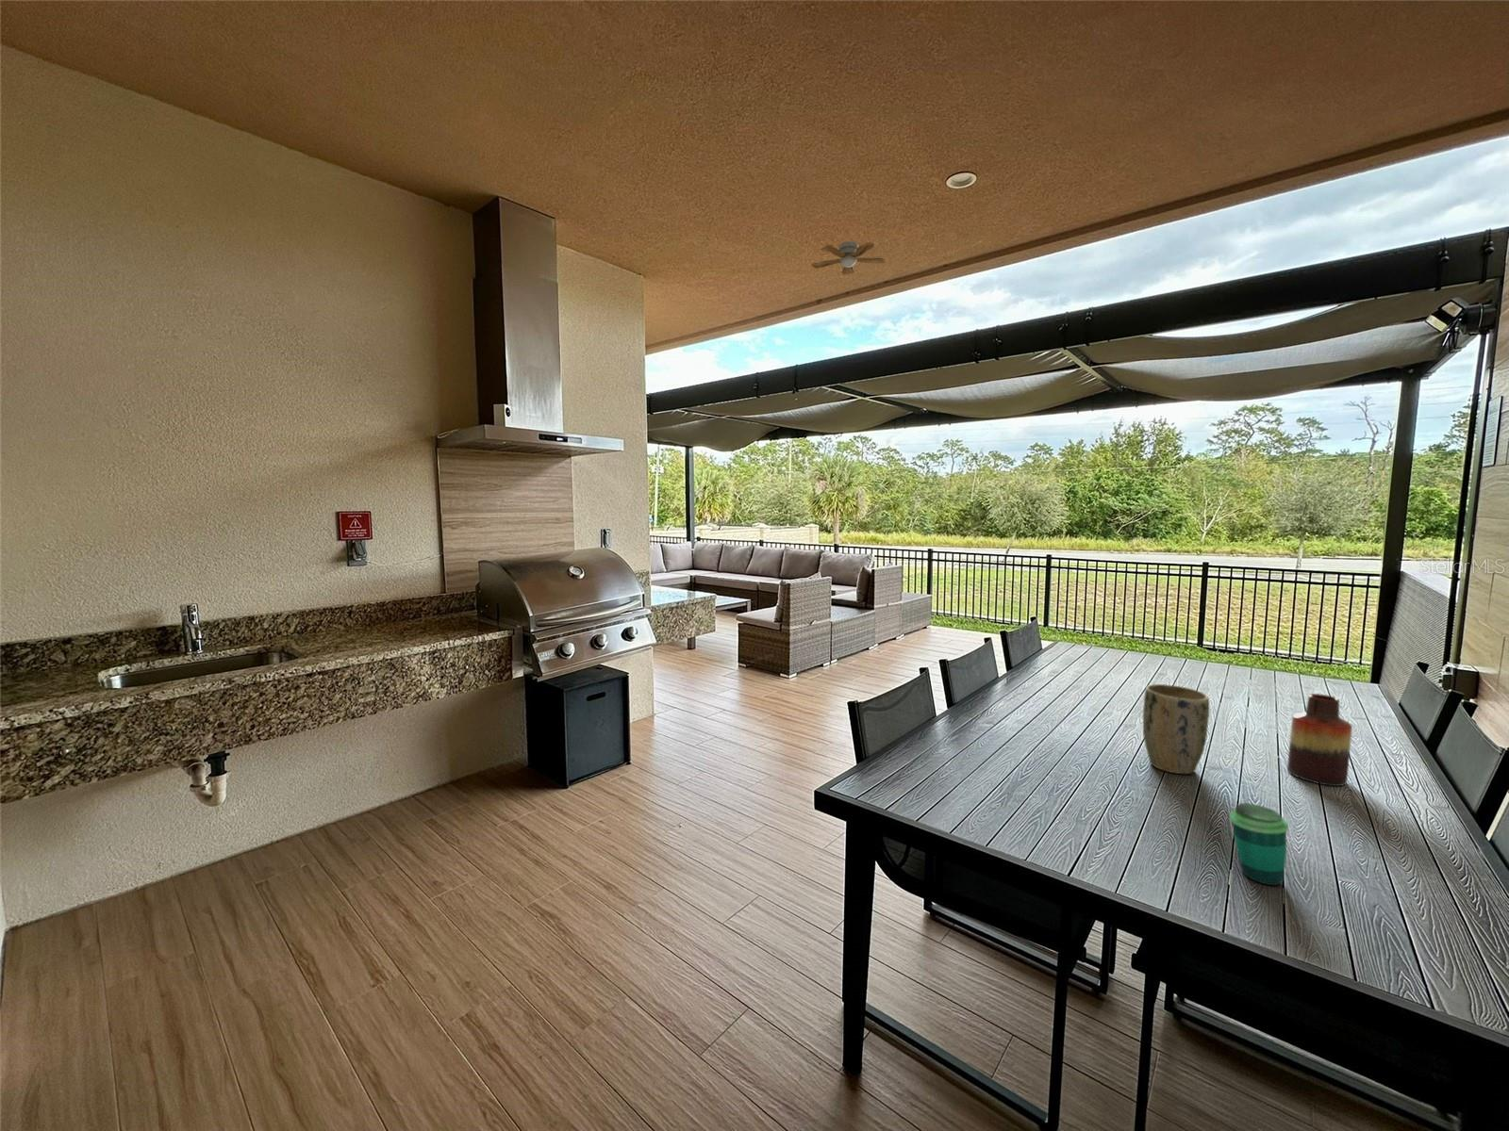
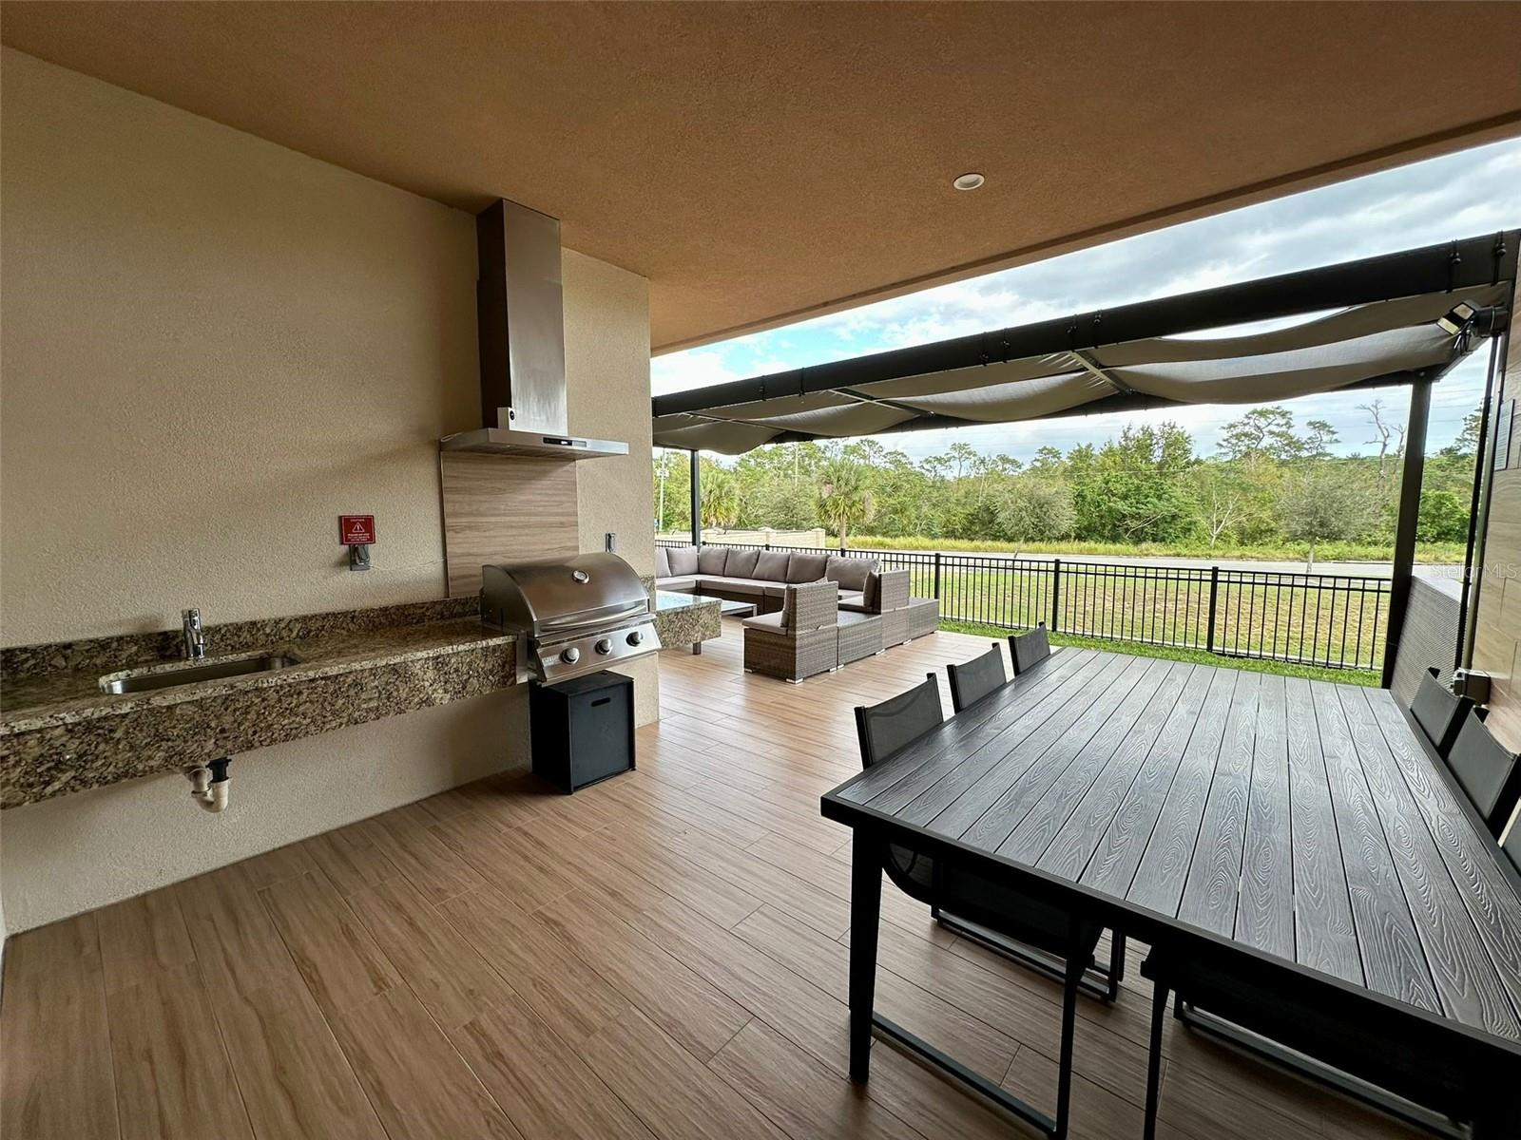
- plant pot [1142,683,1210,775]
- cup [1229,802,1289,887]
- ceiling fan [812,240,885,286]
- vase [1287,693,1353,786]
